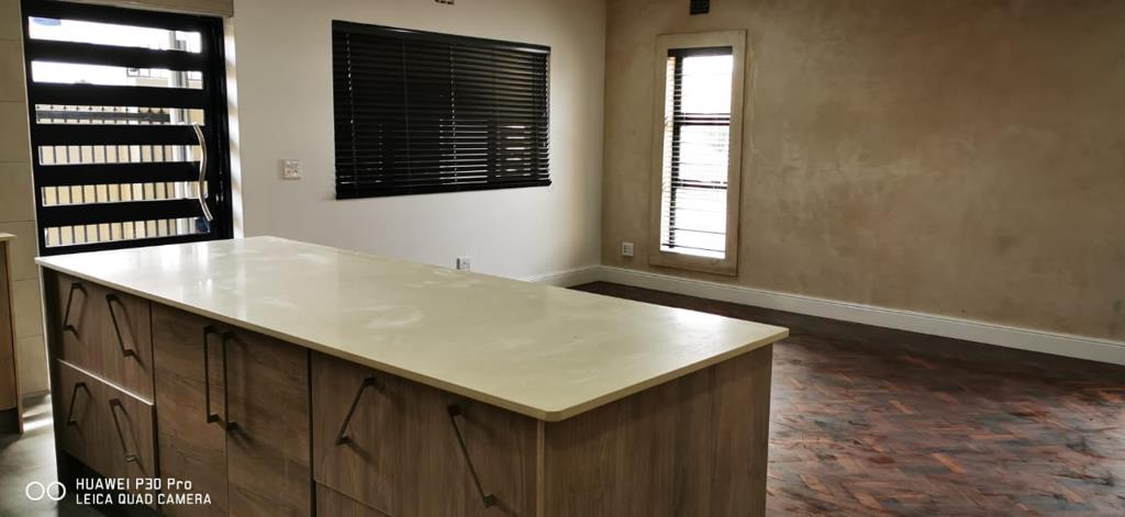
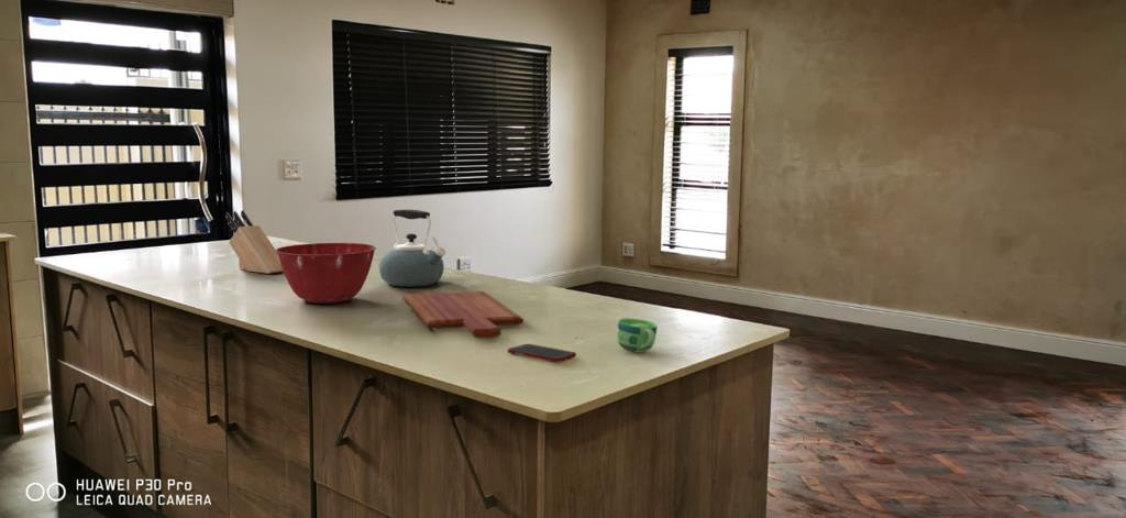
+ cutting board [401,290,525,340]
+ kettle [378,208,446,288]
+ mixing bowl [275,242,377,305]
+ cell phone [507,343,577,363]
+ knife block [224,209,284,275]
+ cup [616,318,659,353]
